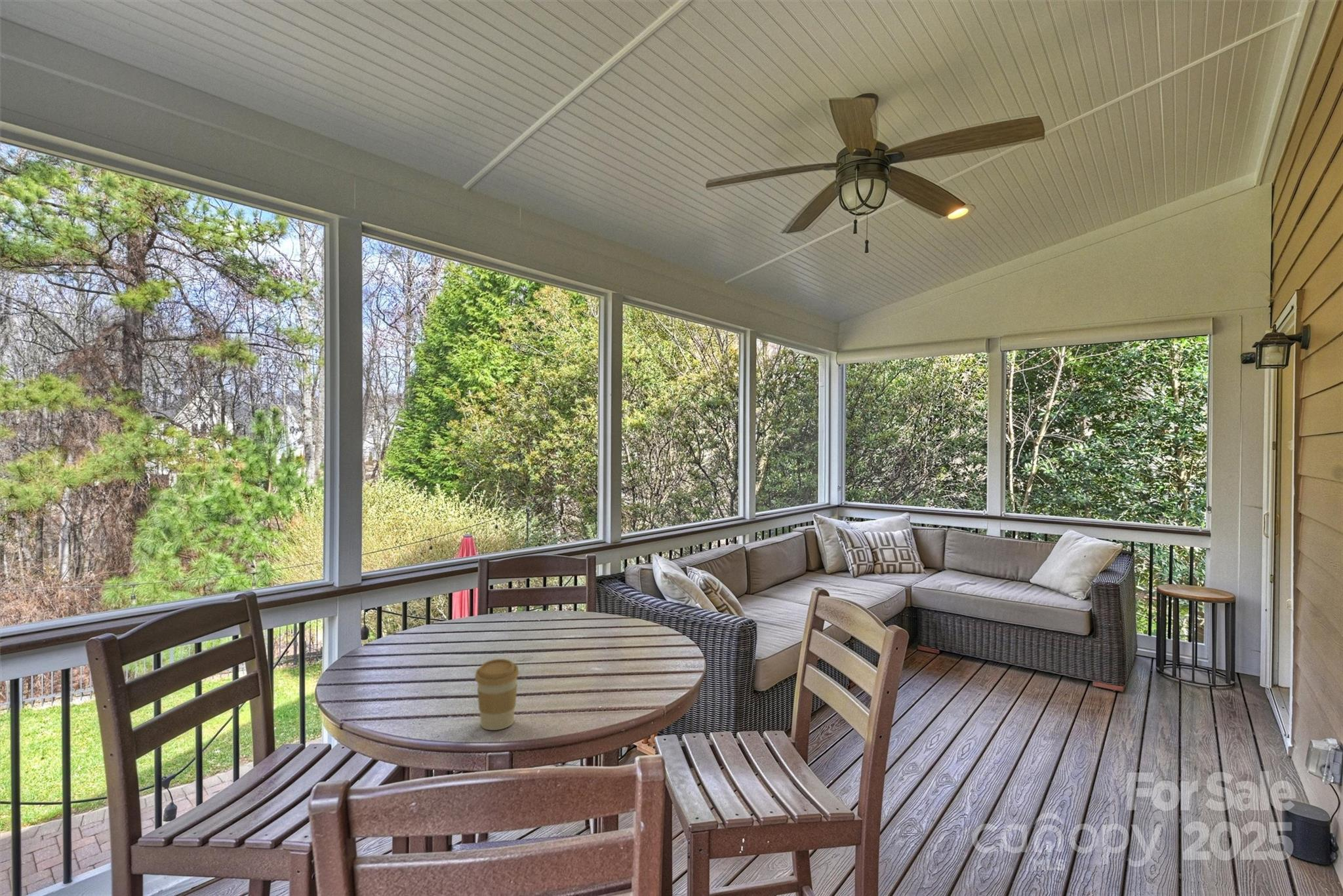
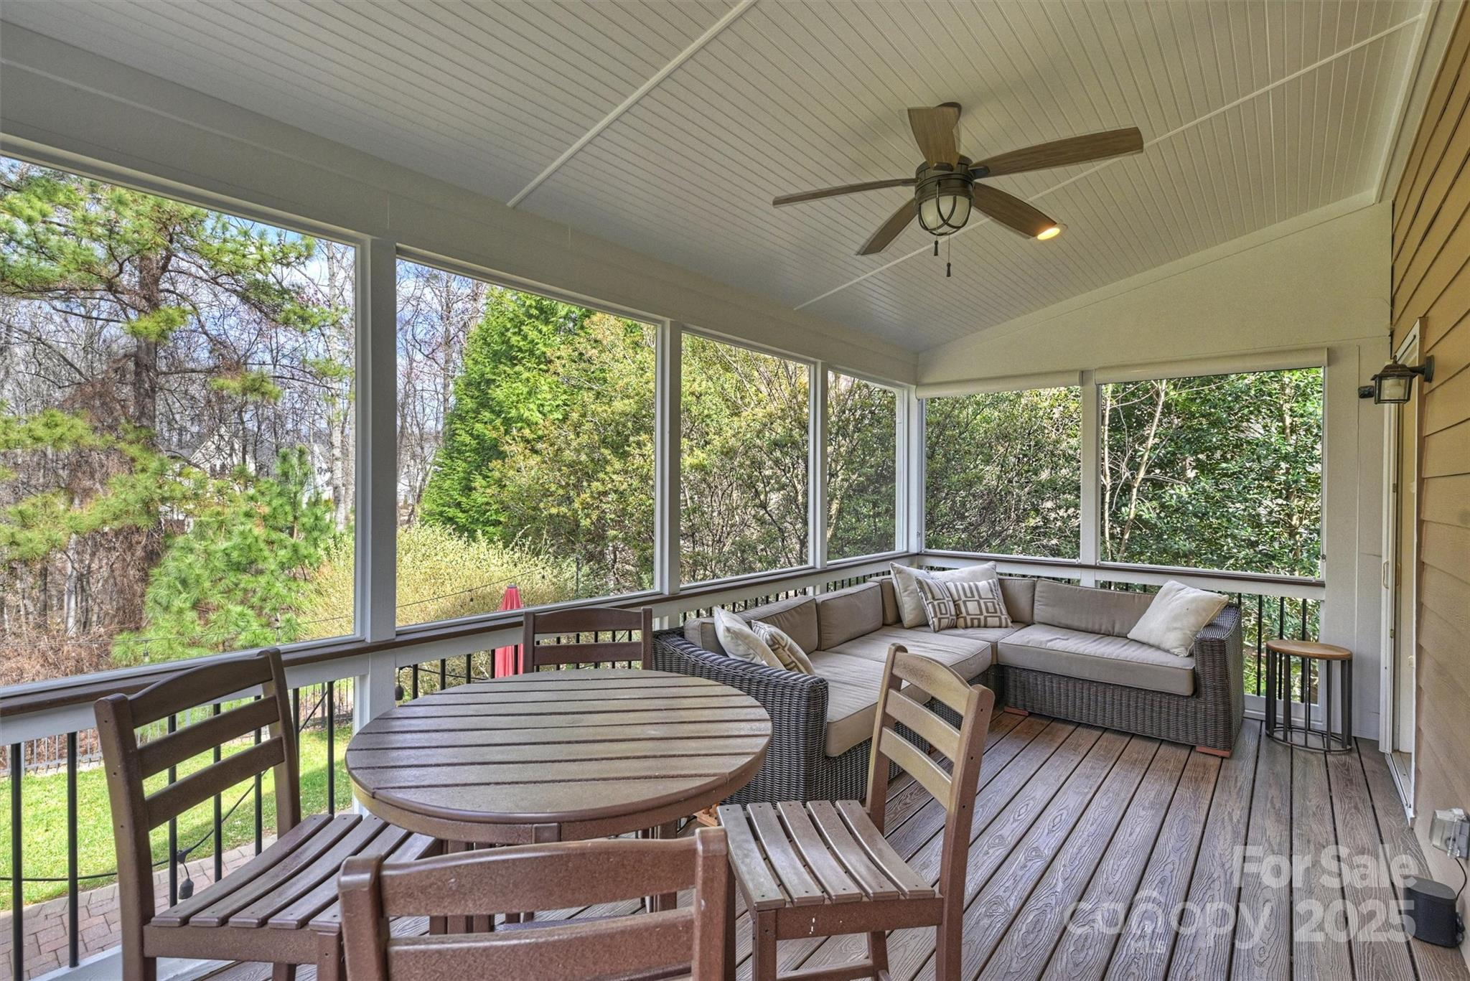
- coffee cup [474,658,520,731]
